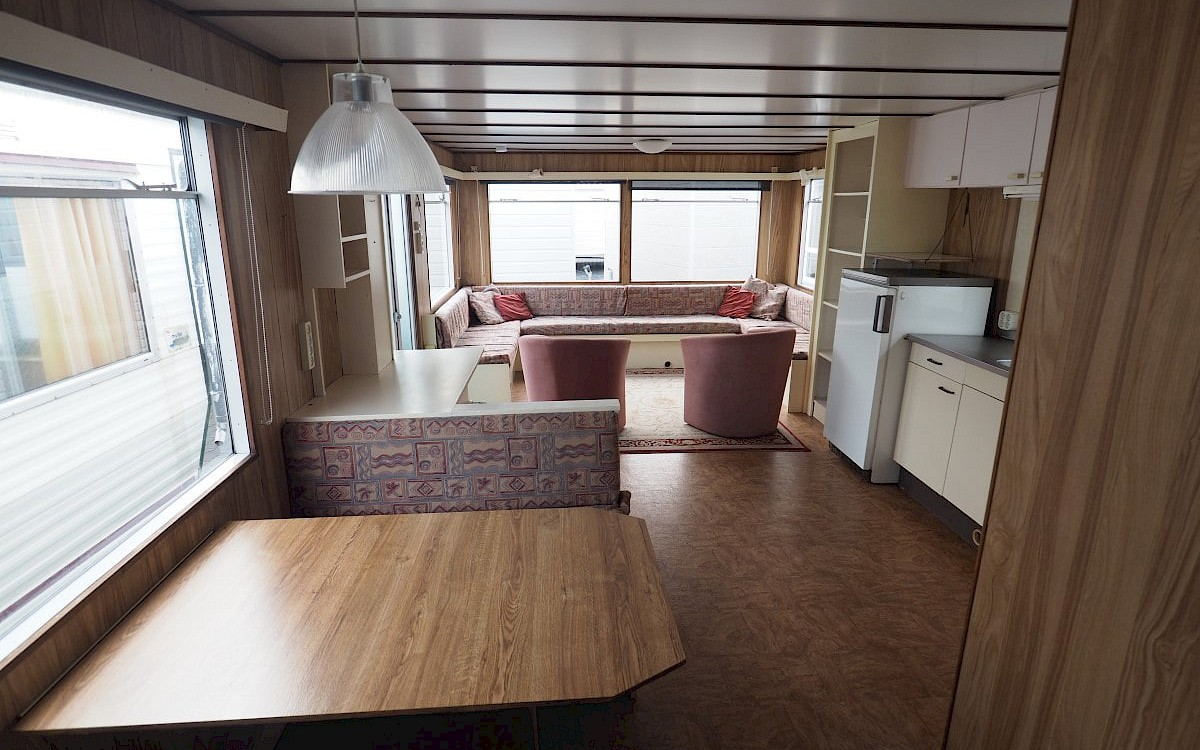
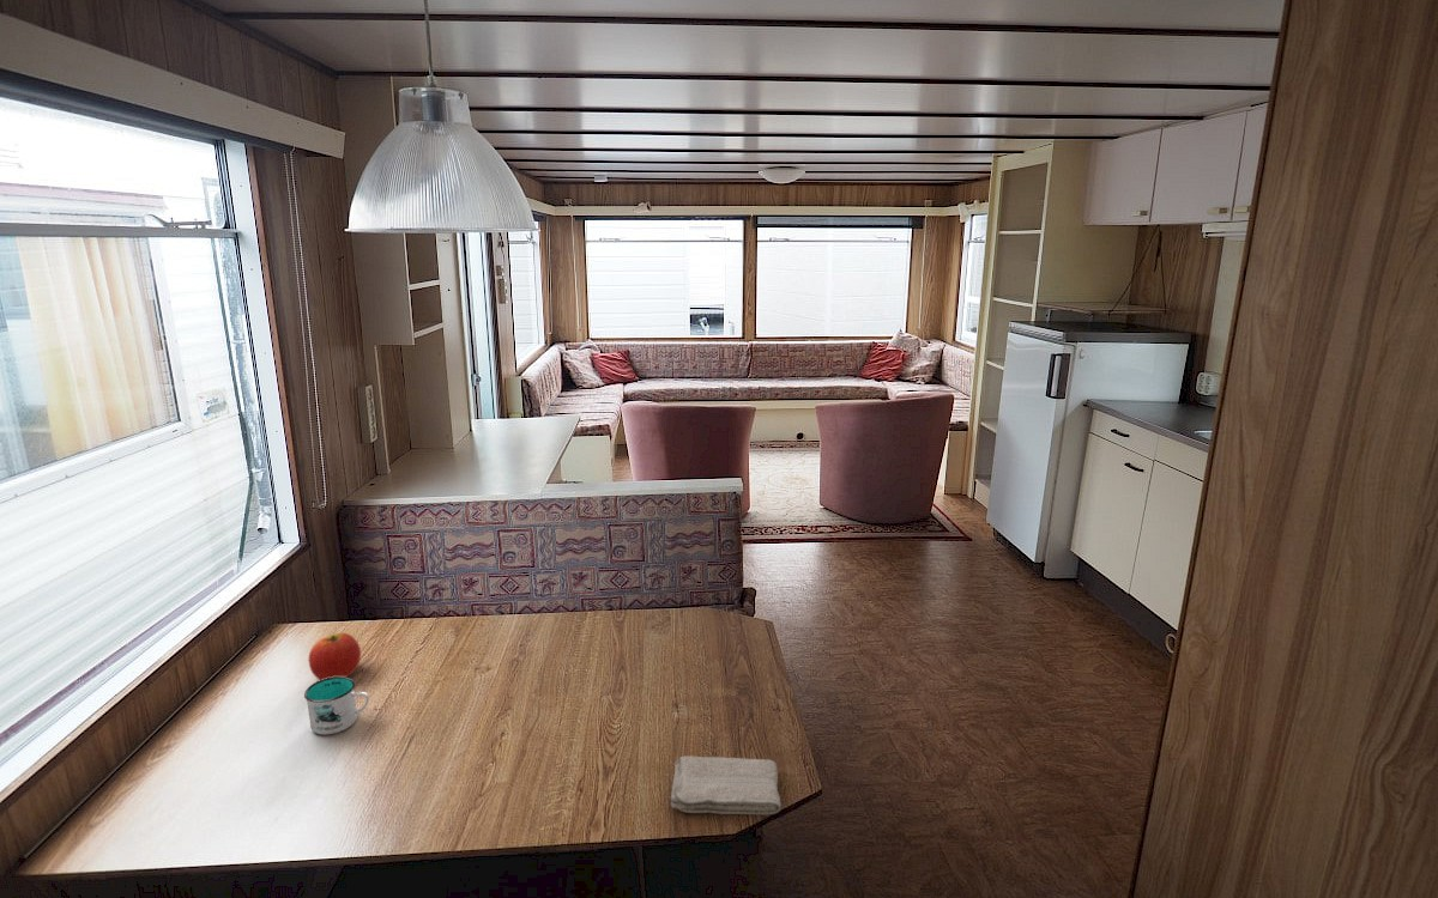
+ washcloth [670,754,783,815]
+ mug [303,676,370,735]
+ apple [308,632,362,681]
